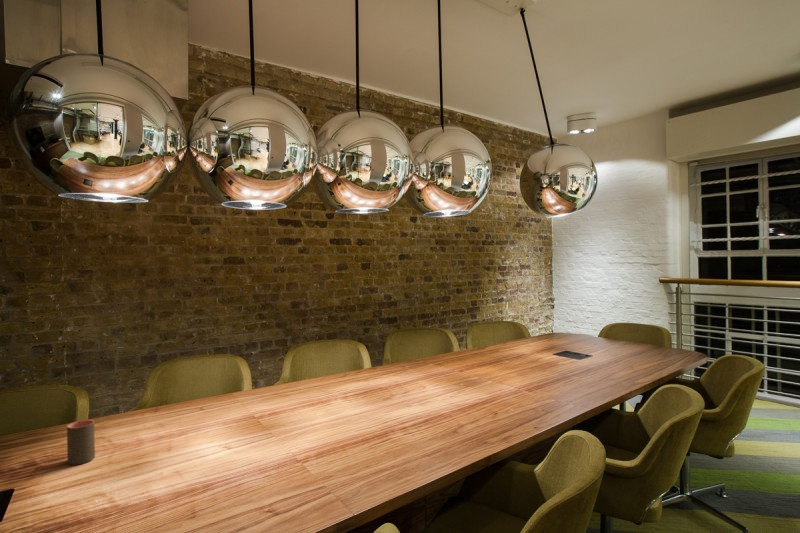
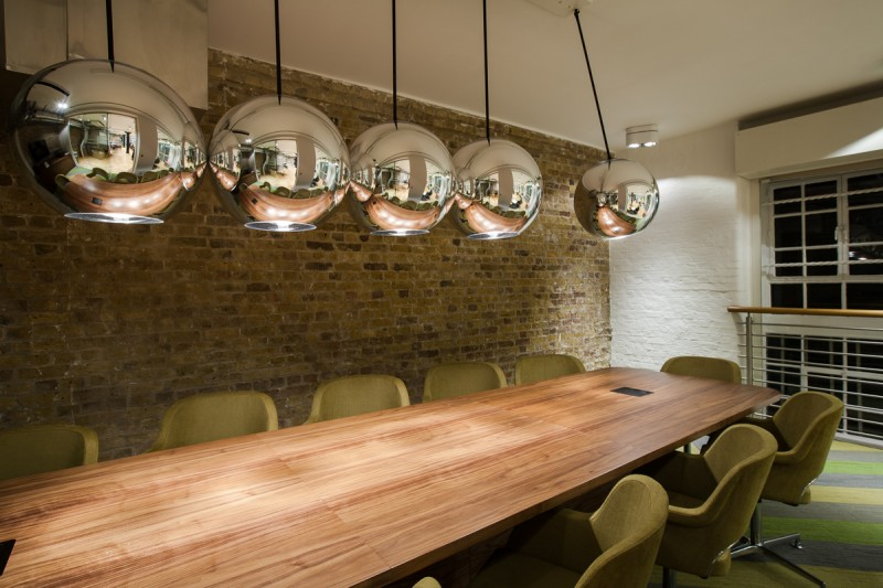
- cup [66,419,96,466]
